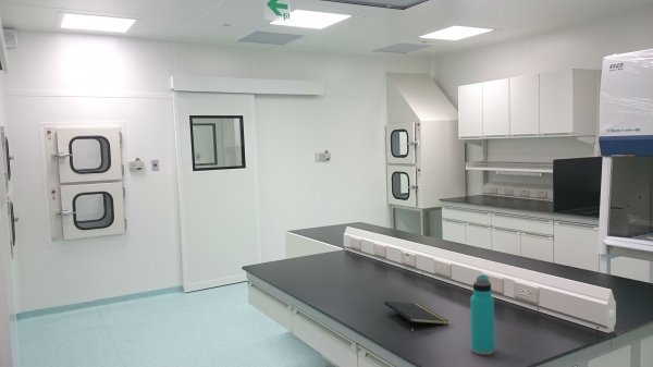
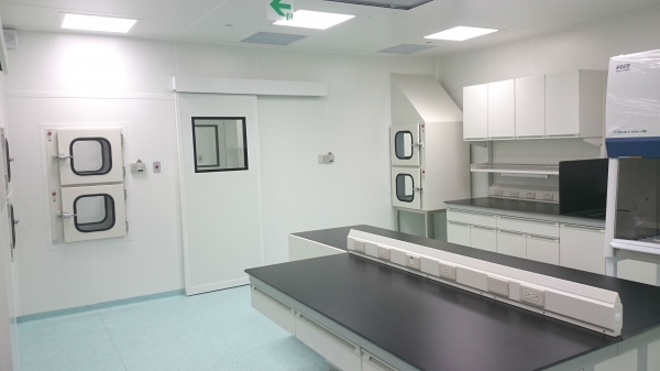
- water bottle [469,274,495,356]
- notepad [383,301,449,328]
